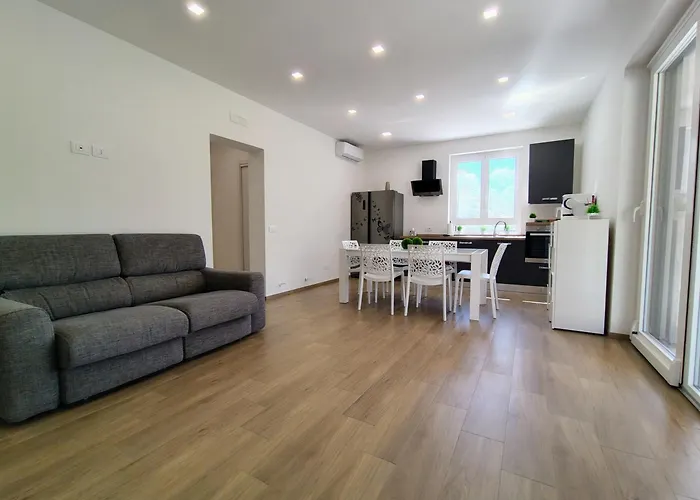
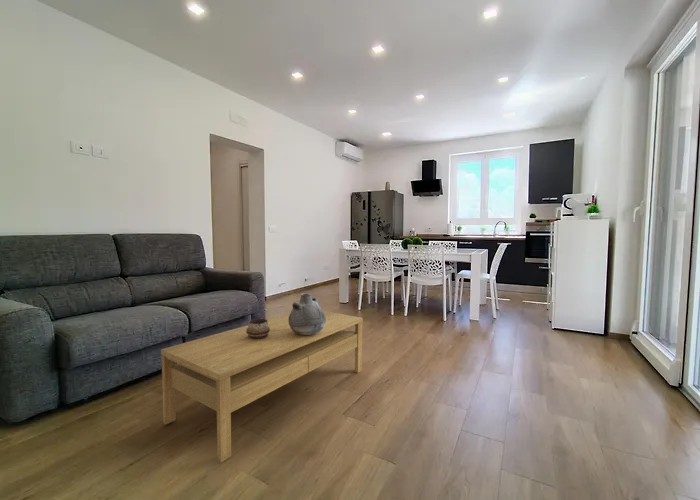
+ decorative bowl [246,318,270,339]
+ vase [288,292,326,335]
+ coffee table [160,310,364,463]
